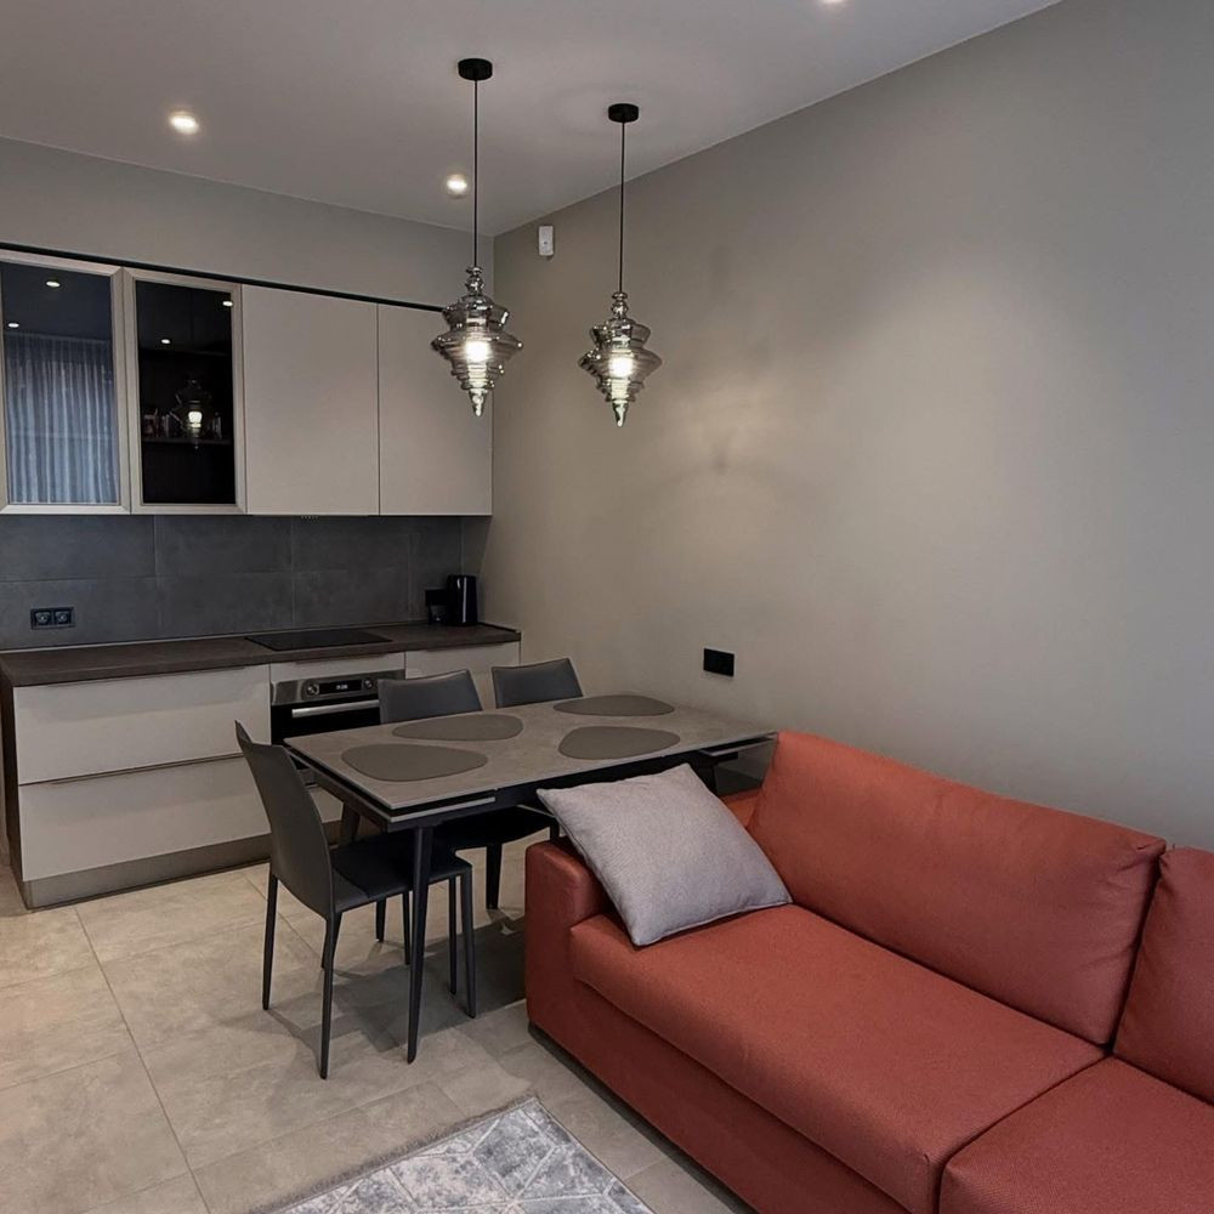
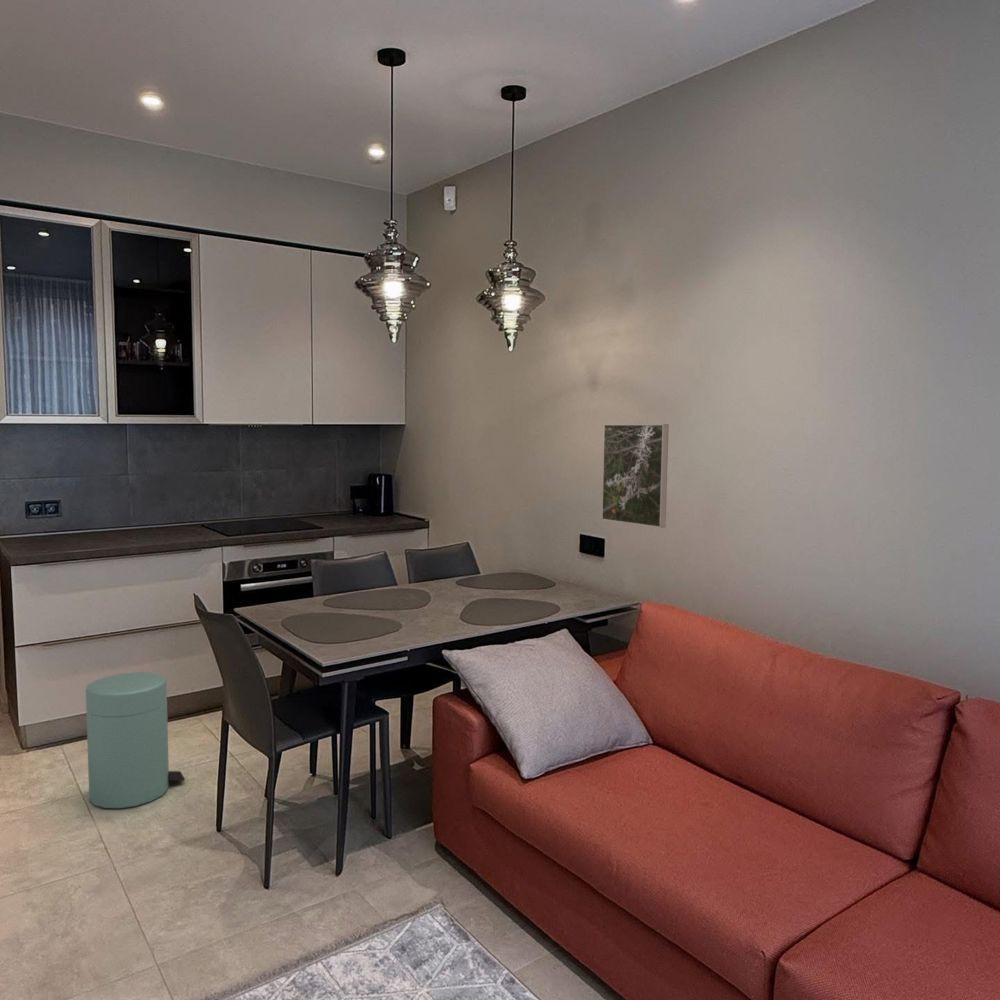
+ trash can [85,671,186,809]
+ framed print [601,423,670,529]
